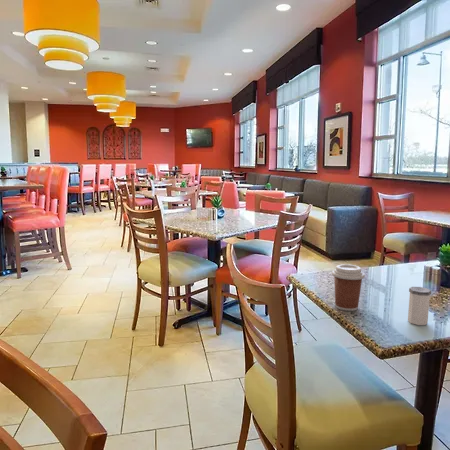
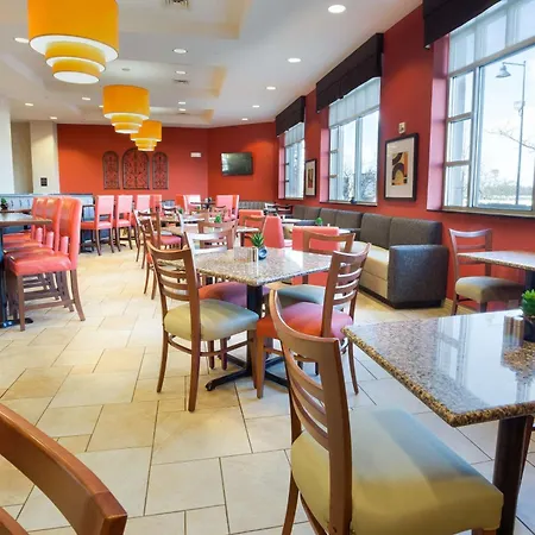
- coffee cup [331,264,366,312]
- salt shaker [407,286,432,326]
